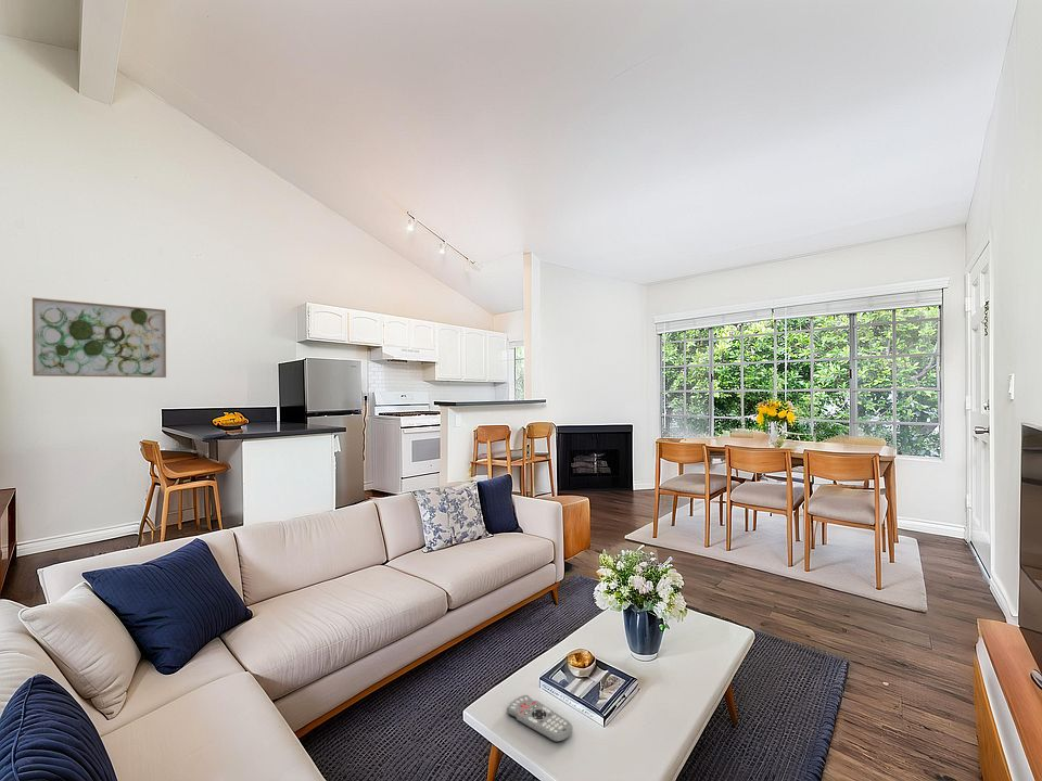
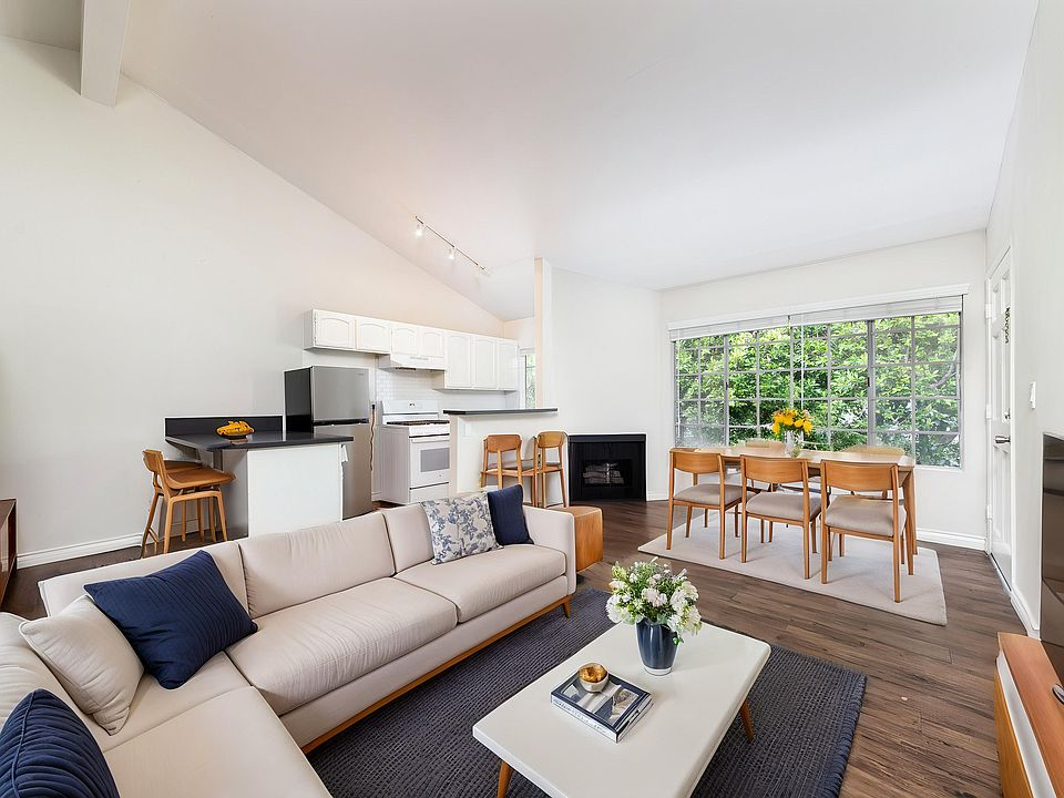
- wall art [31,296,167,379]
- remote control [506,694,573,743]
